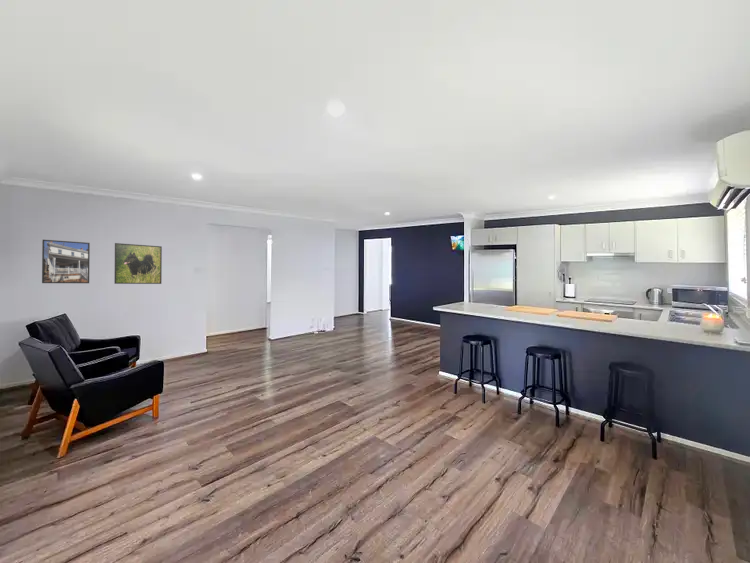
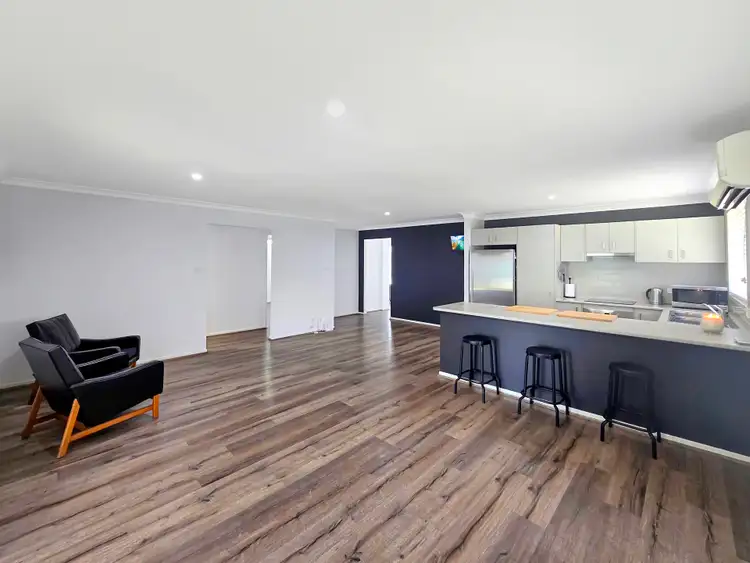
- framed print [41,239,91,284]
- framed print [113,242,163,285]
